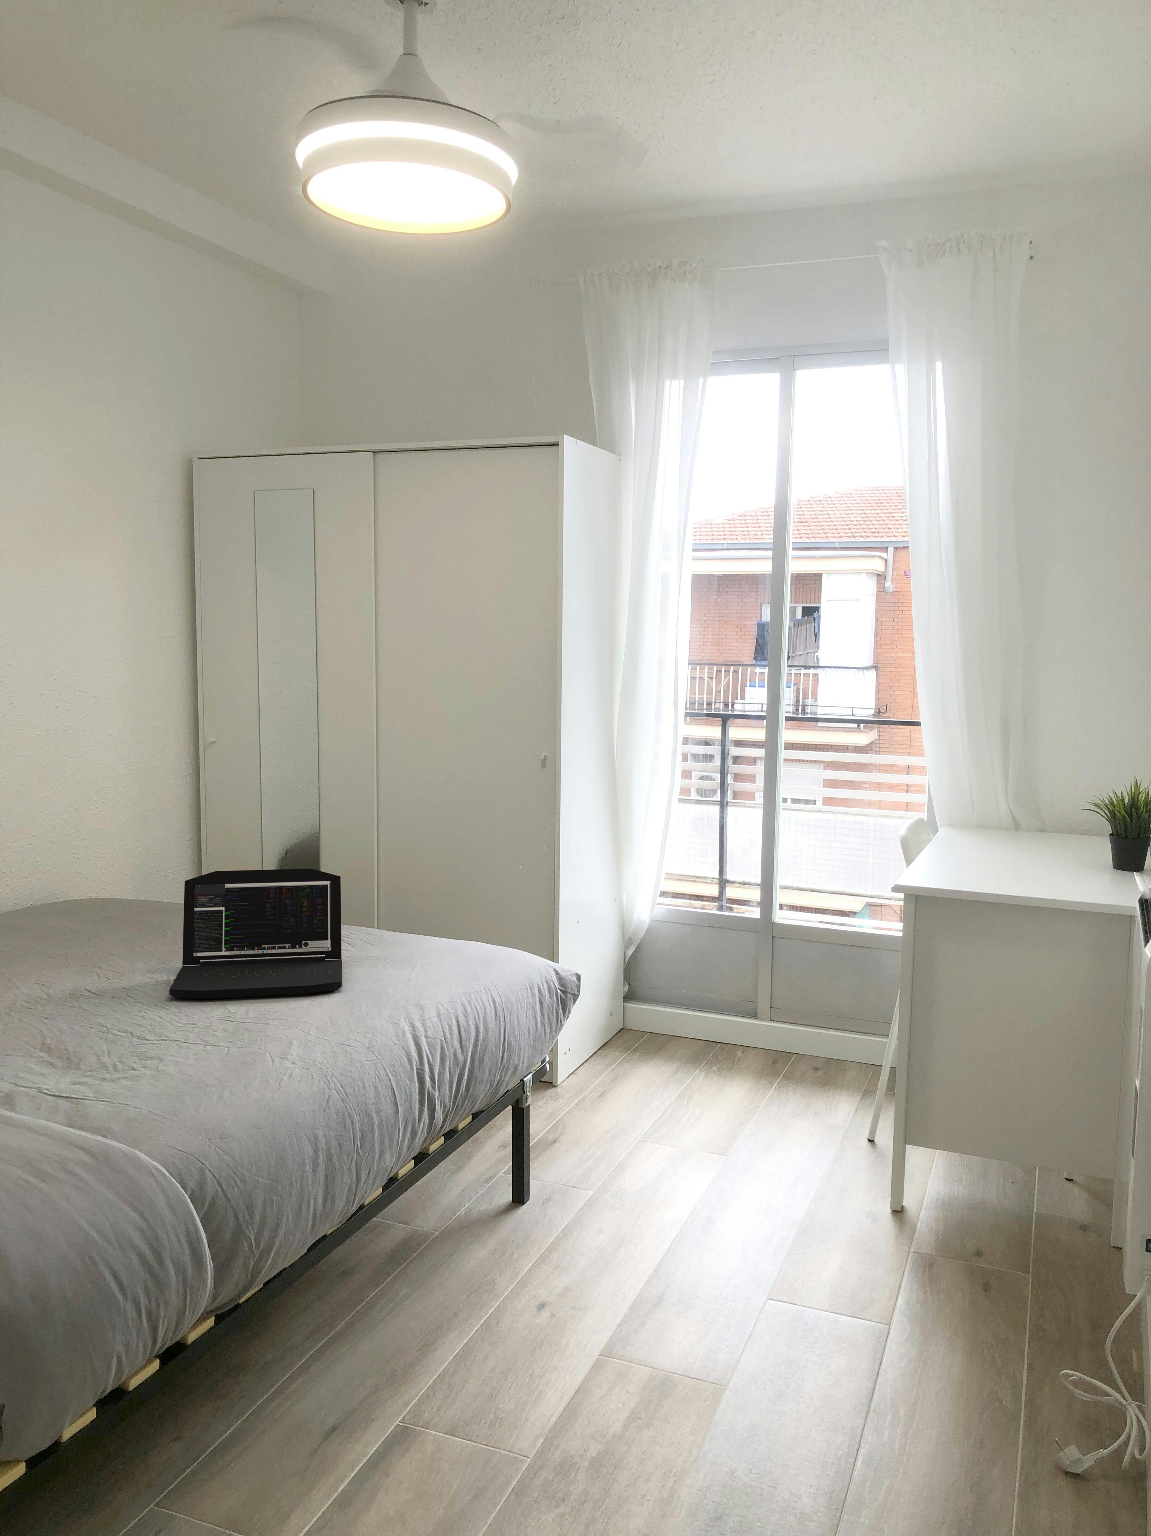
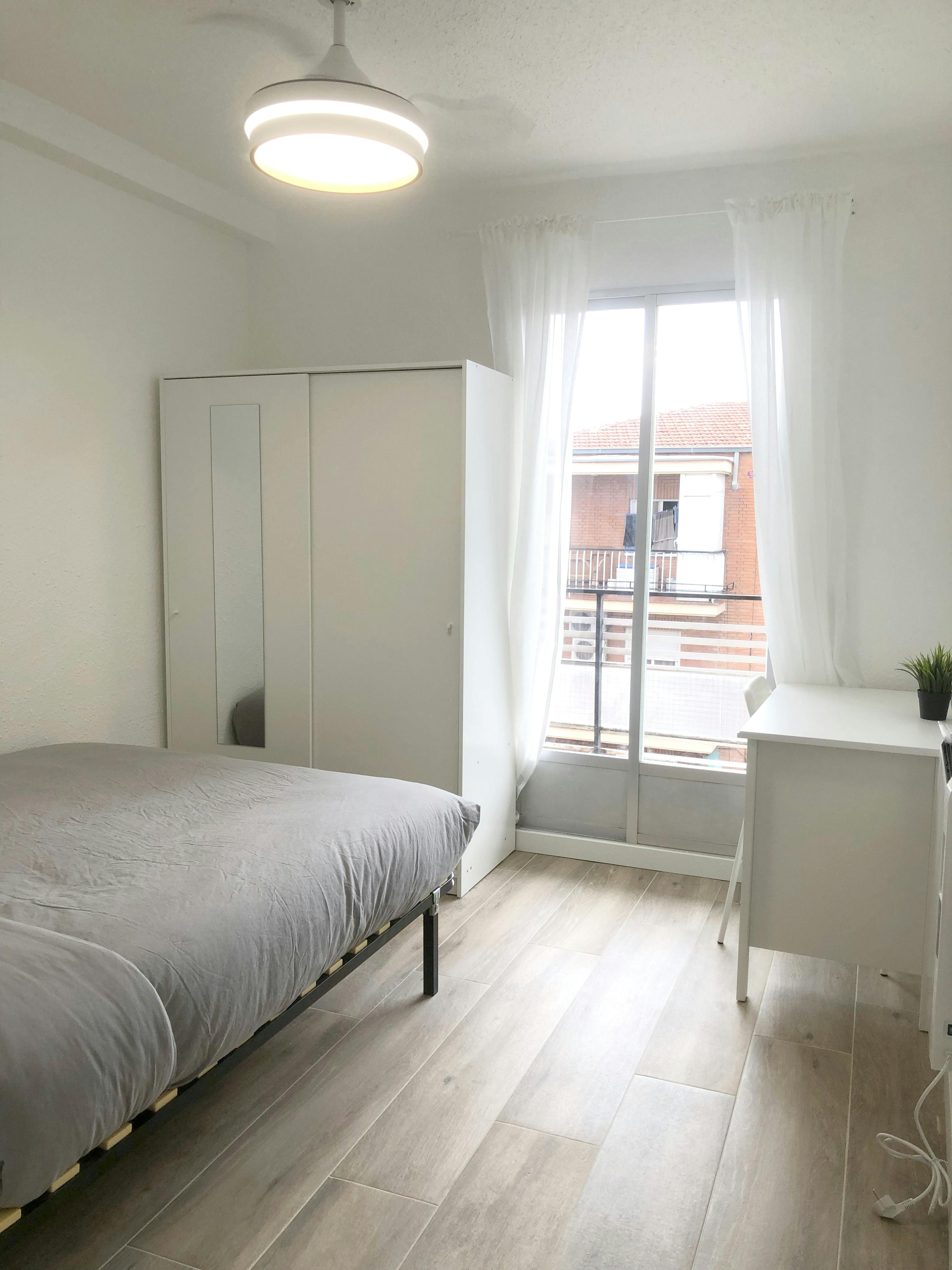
- laptop [169,868,342,1000]
